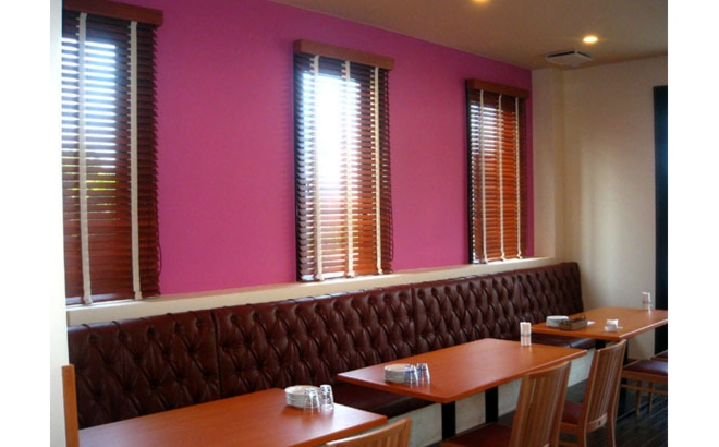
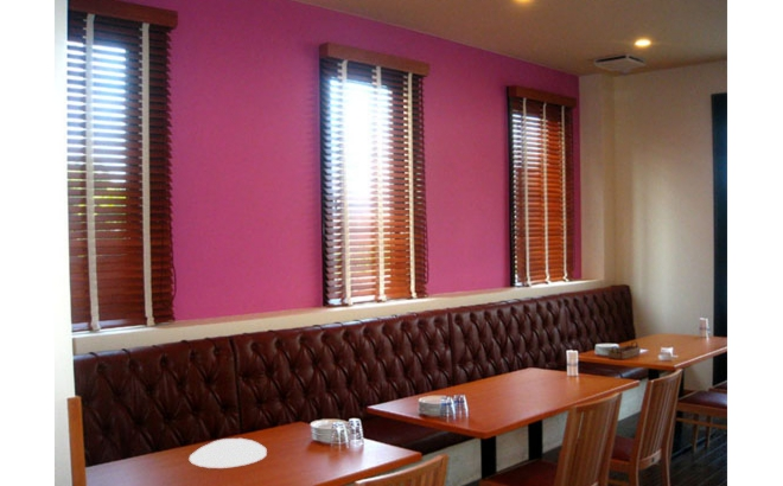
+ plate [187,437,268,469]
